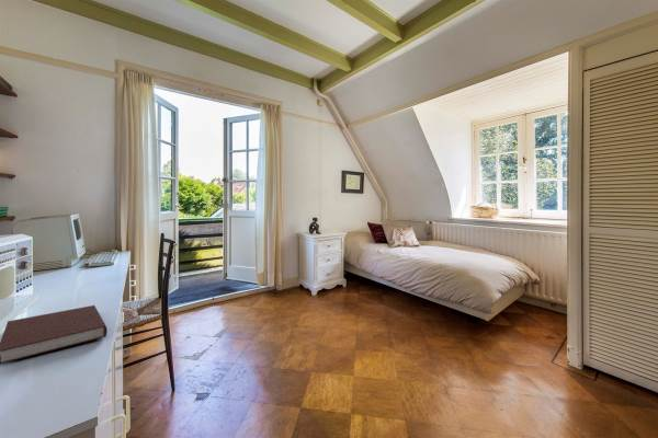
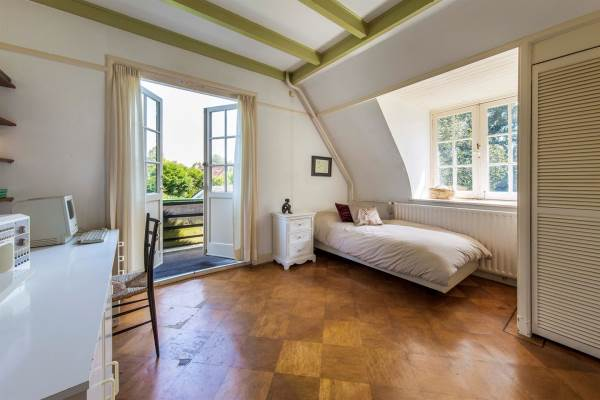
- notebook [0,304,109,365]
